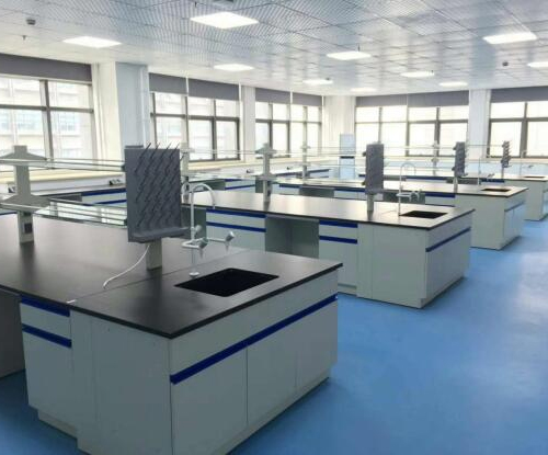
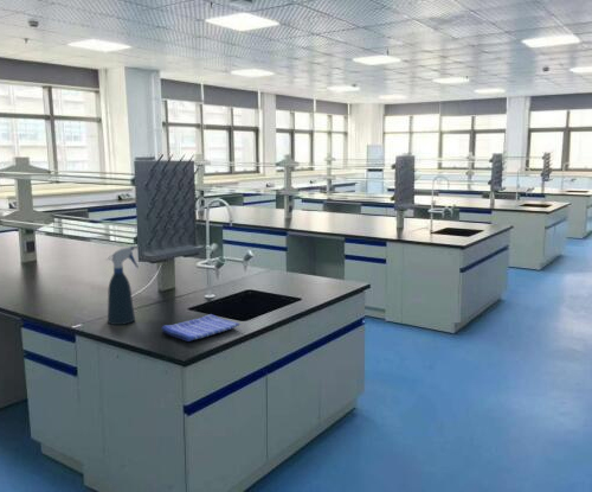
+ dish towel [161,313,240,343]
+ spray bottle [104,245,140,326]
